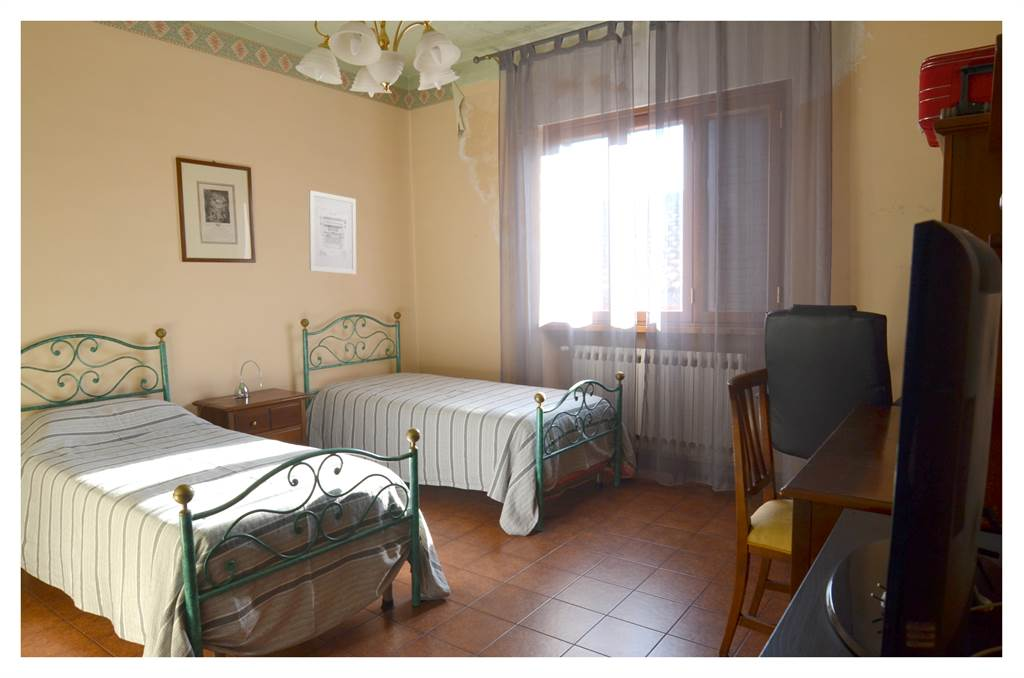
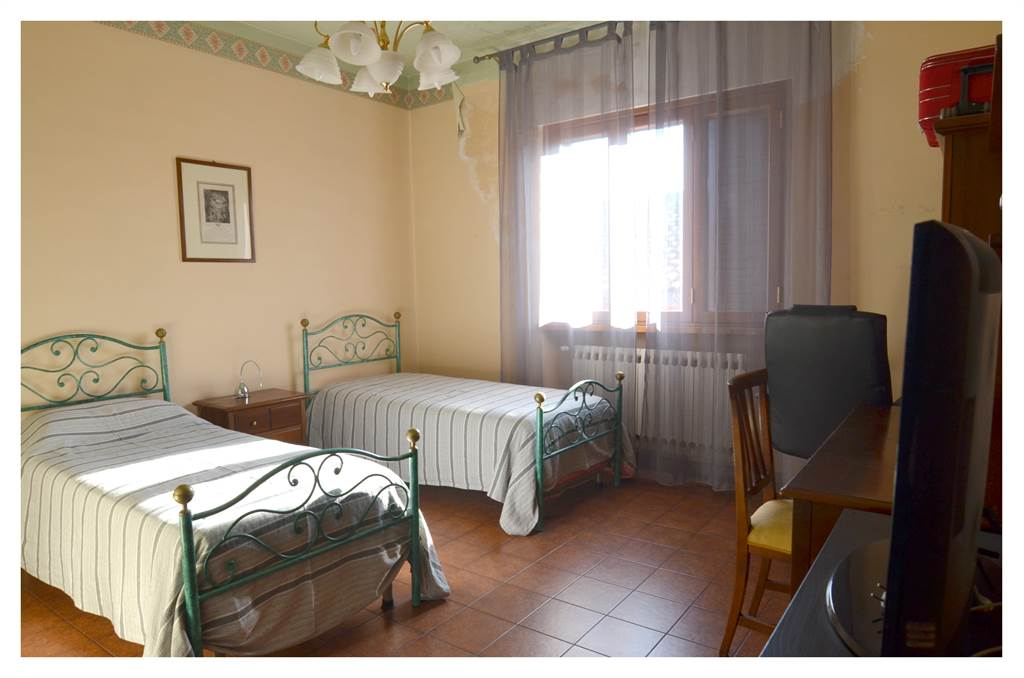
- wall art [308,189,357,275]
